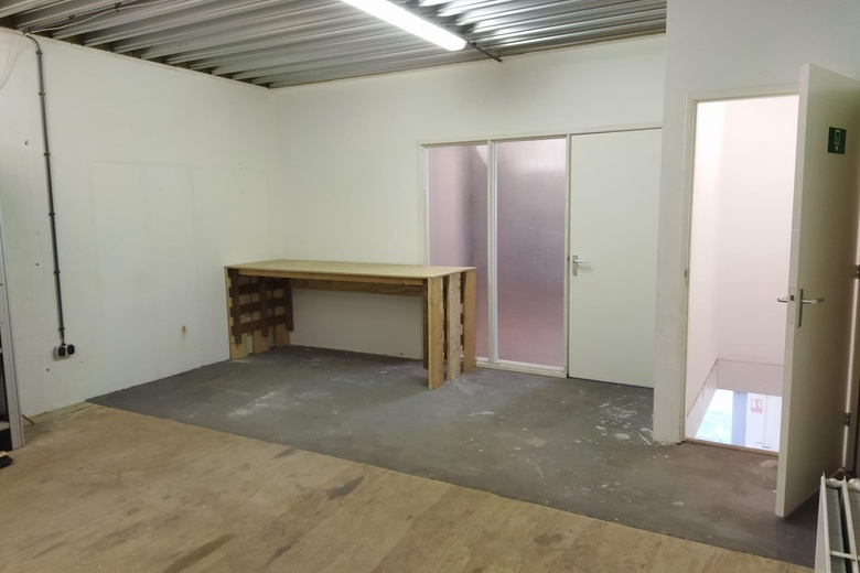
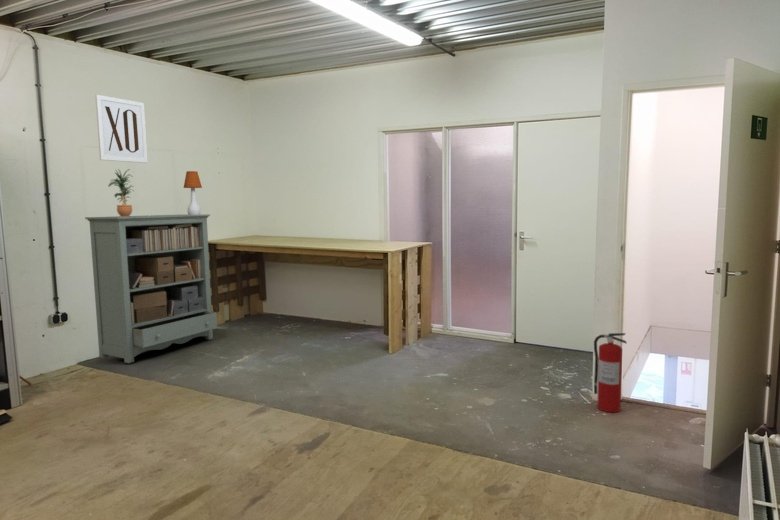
+ wall art [94,94,149,164]
+ bookshelf [84,213,218,364]
+ fire extinguisher [593,332,628,413]
+ potted plant [107,168,134,217]
+ table lamp [183,170,203,215]
